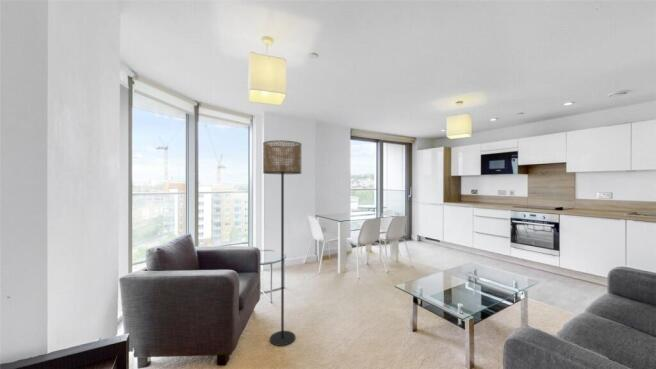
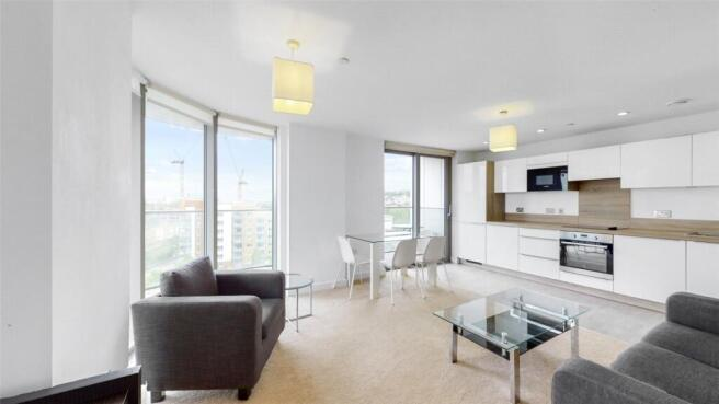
- floor lamp [262,139,302,347]
